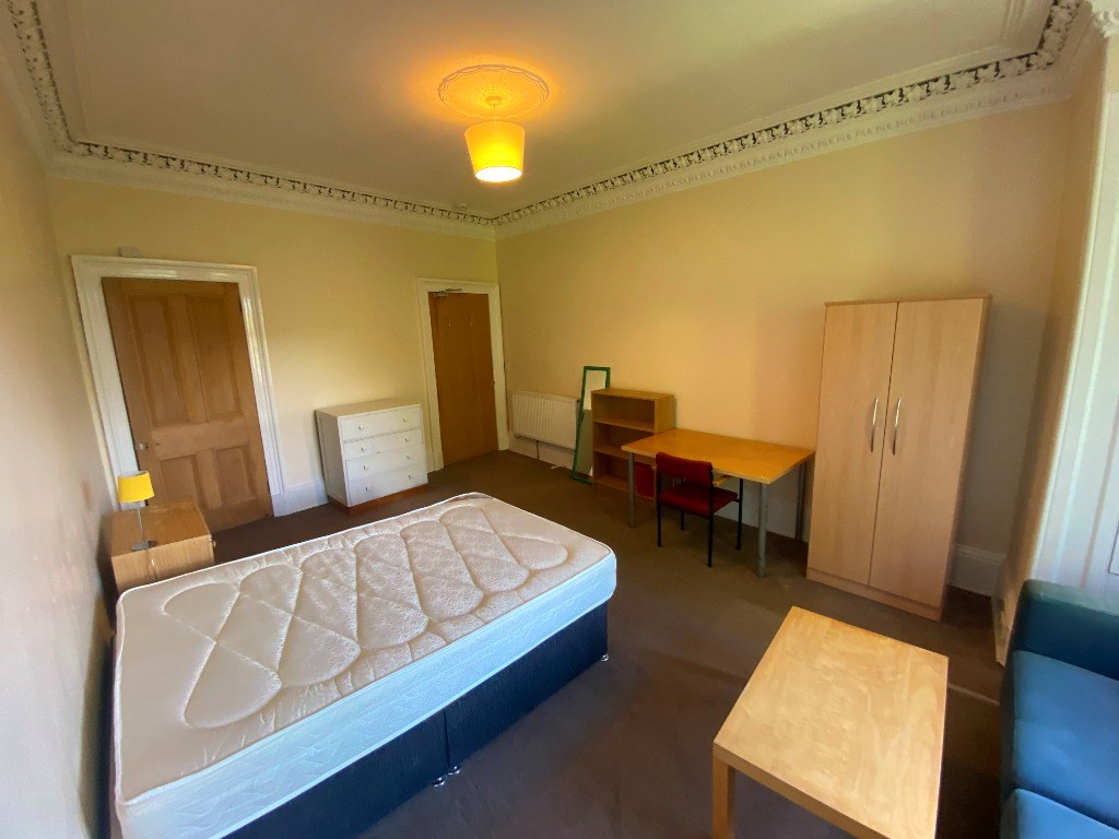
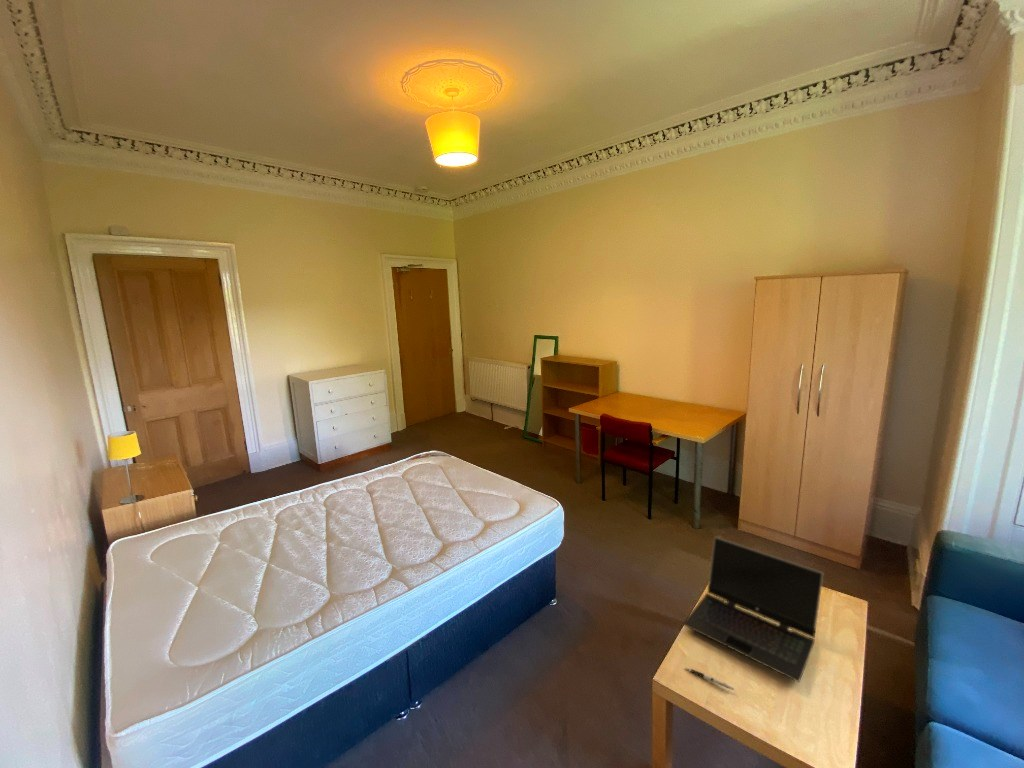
+ laptop computer [682,535,824,683]
+ pen [685,667,735,691]
